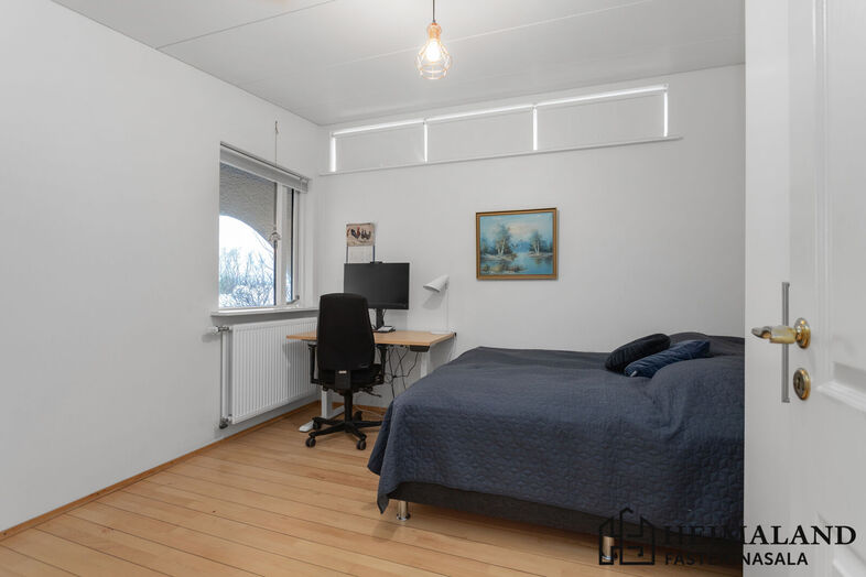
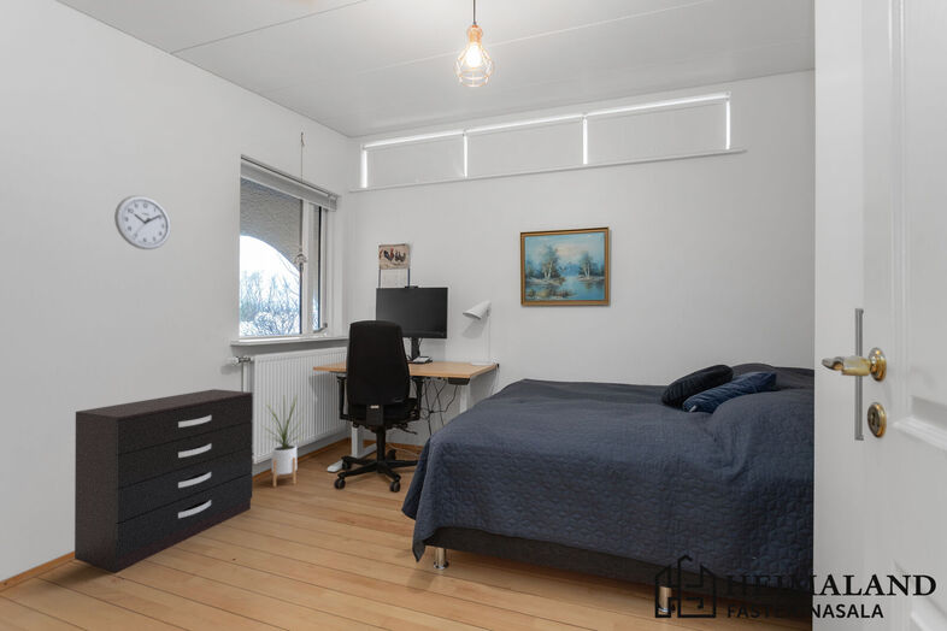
+ house plant [261,395,310,488]
+ dresser [73,388,254,574]
+ wall clock [113,194,172,250]
